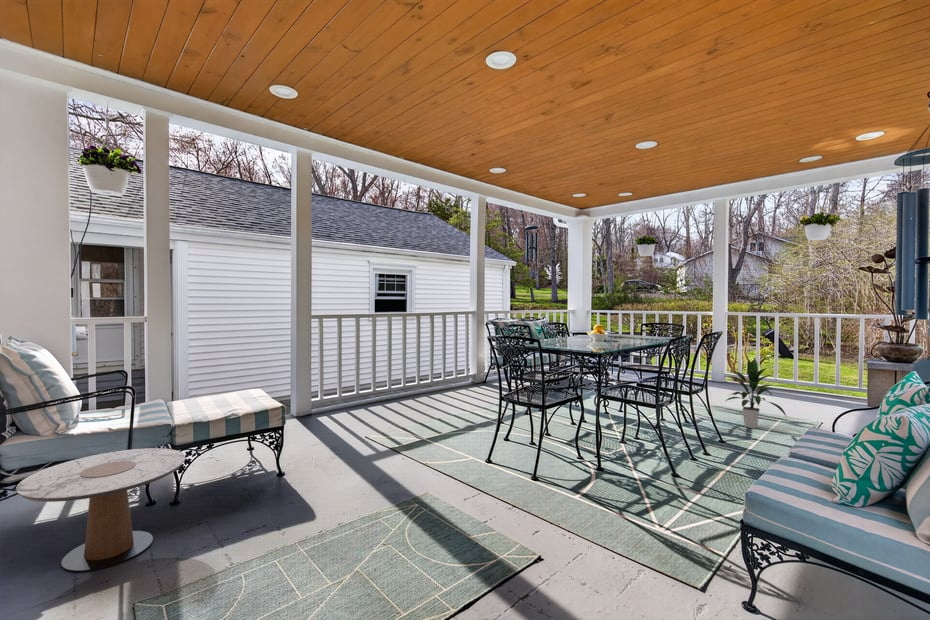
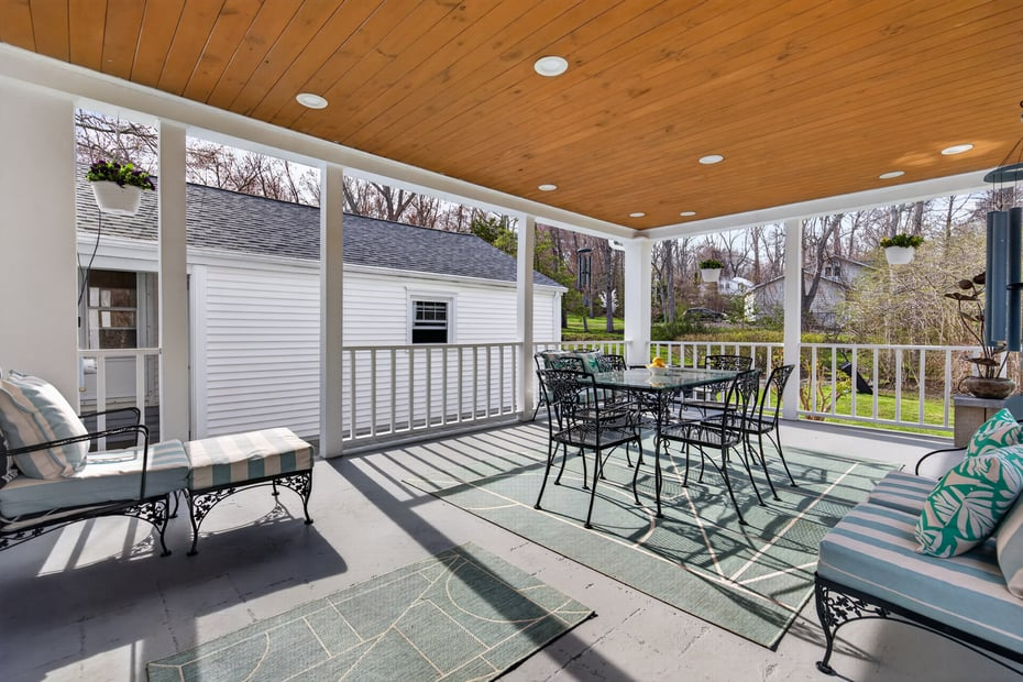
- indoor plant [723,358,788,429]
- side table [15,447,186,572]
